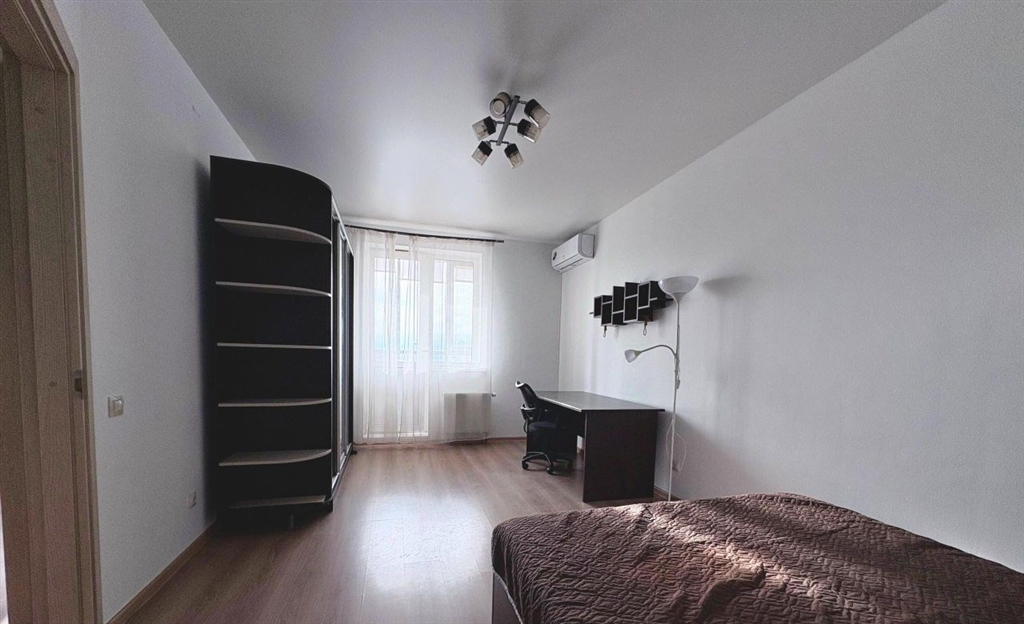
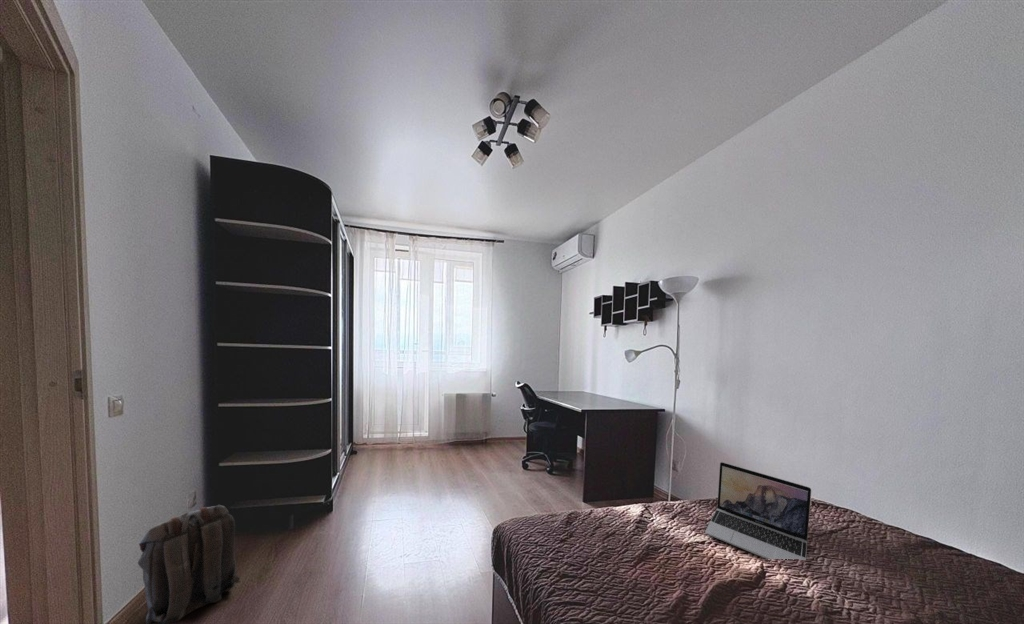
+ backpack [137,504,241,624]
+ laptop [704,461,812,561]
